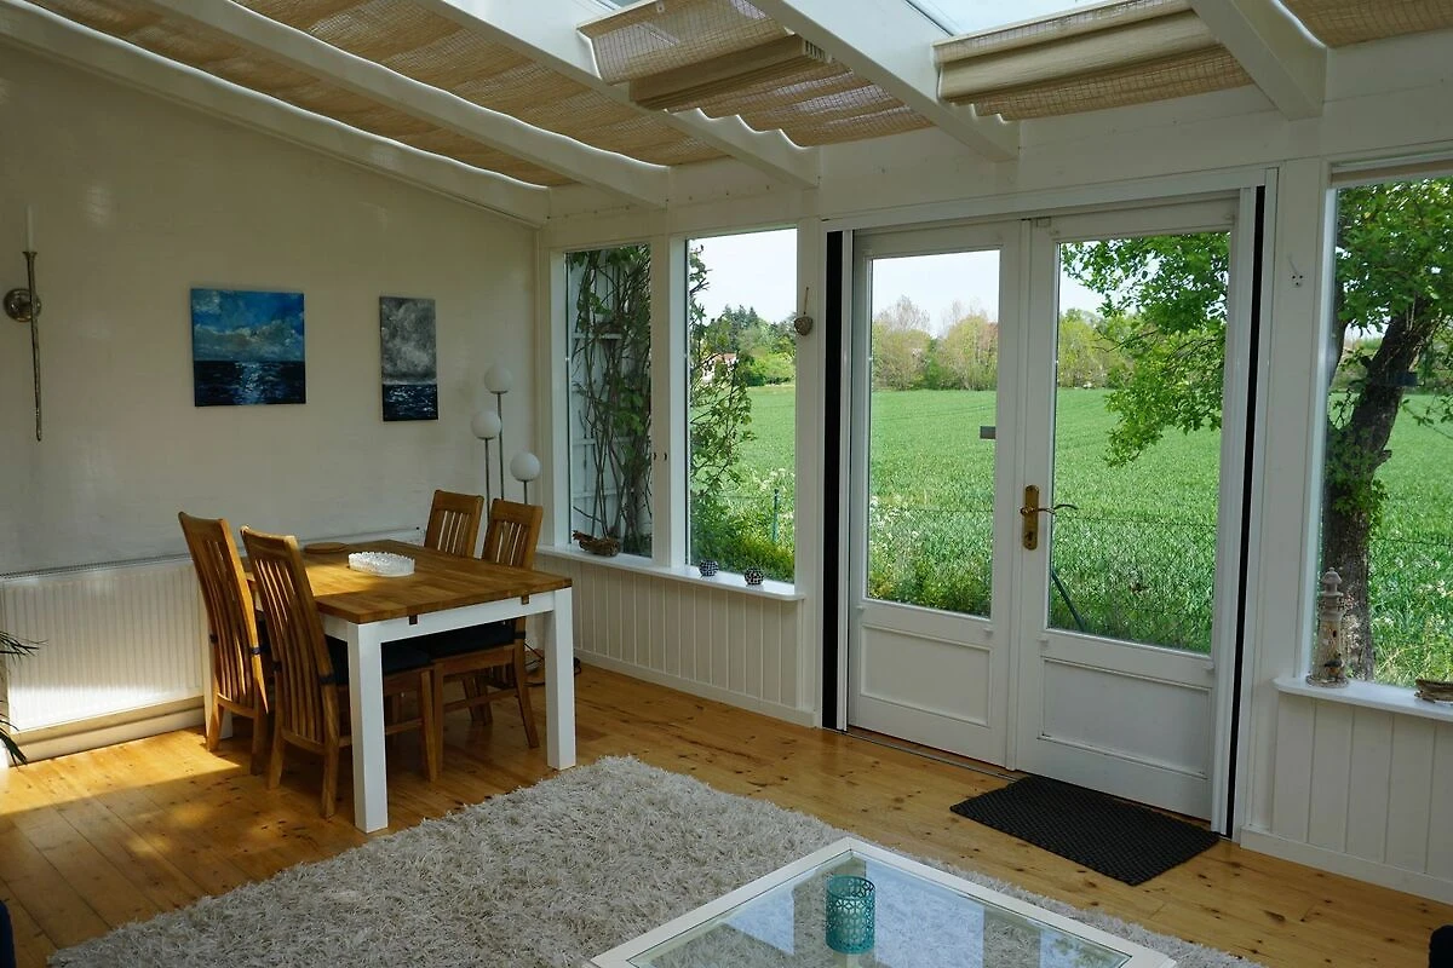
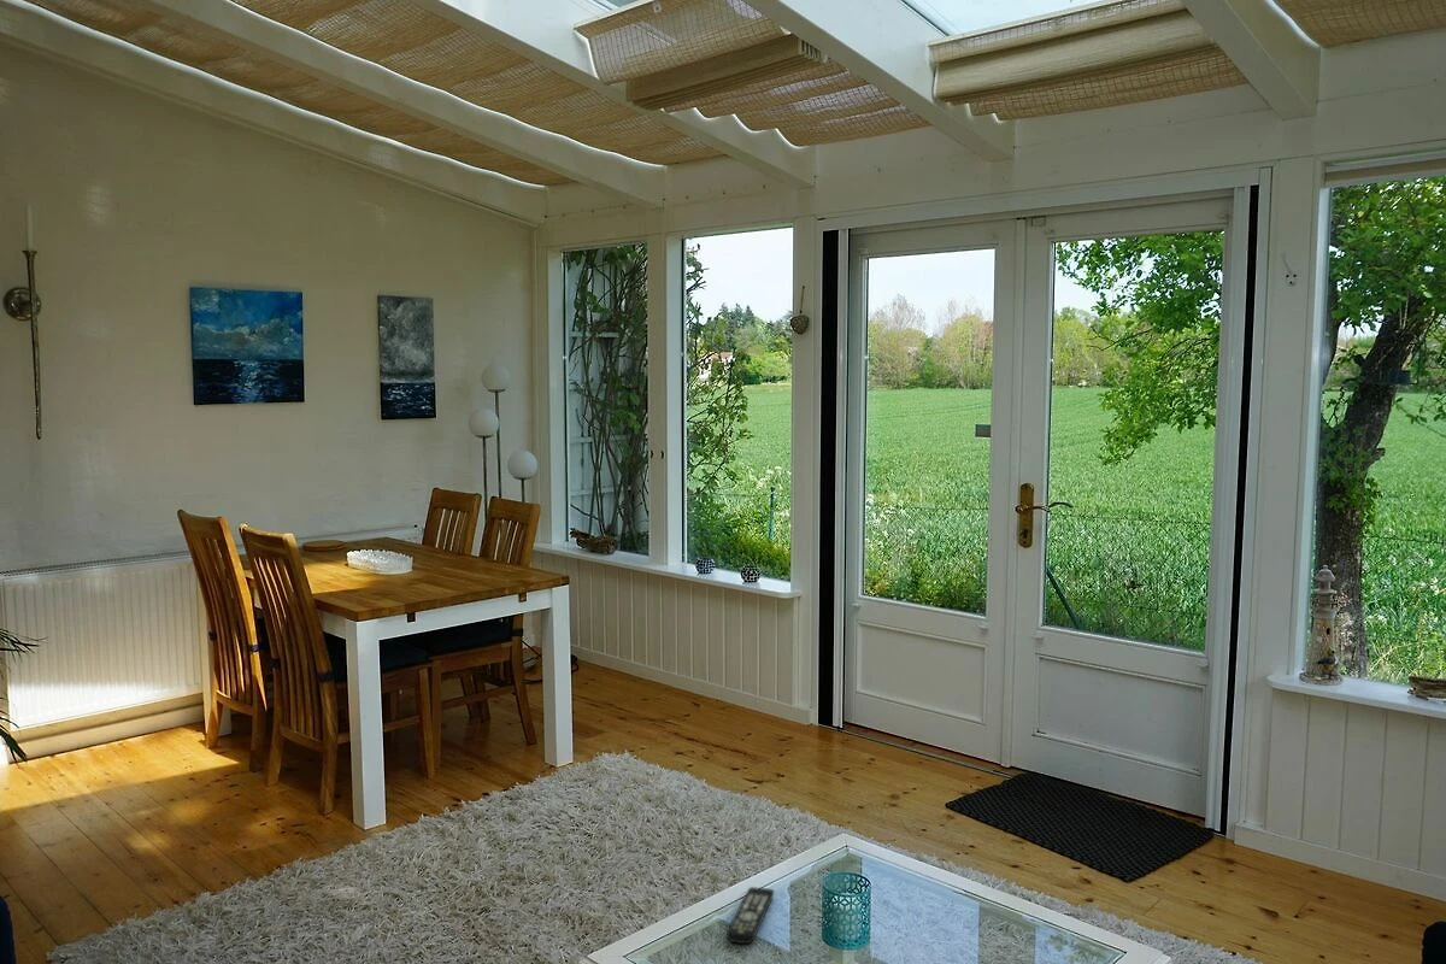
+ remote control [725,886,775,945]
